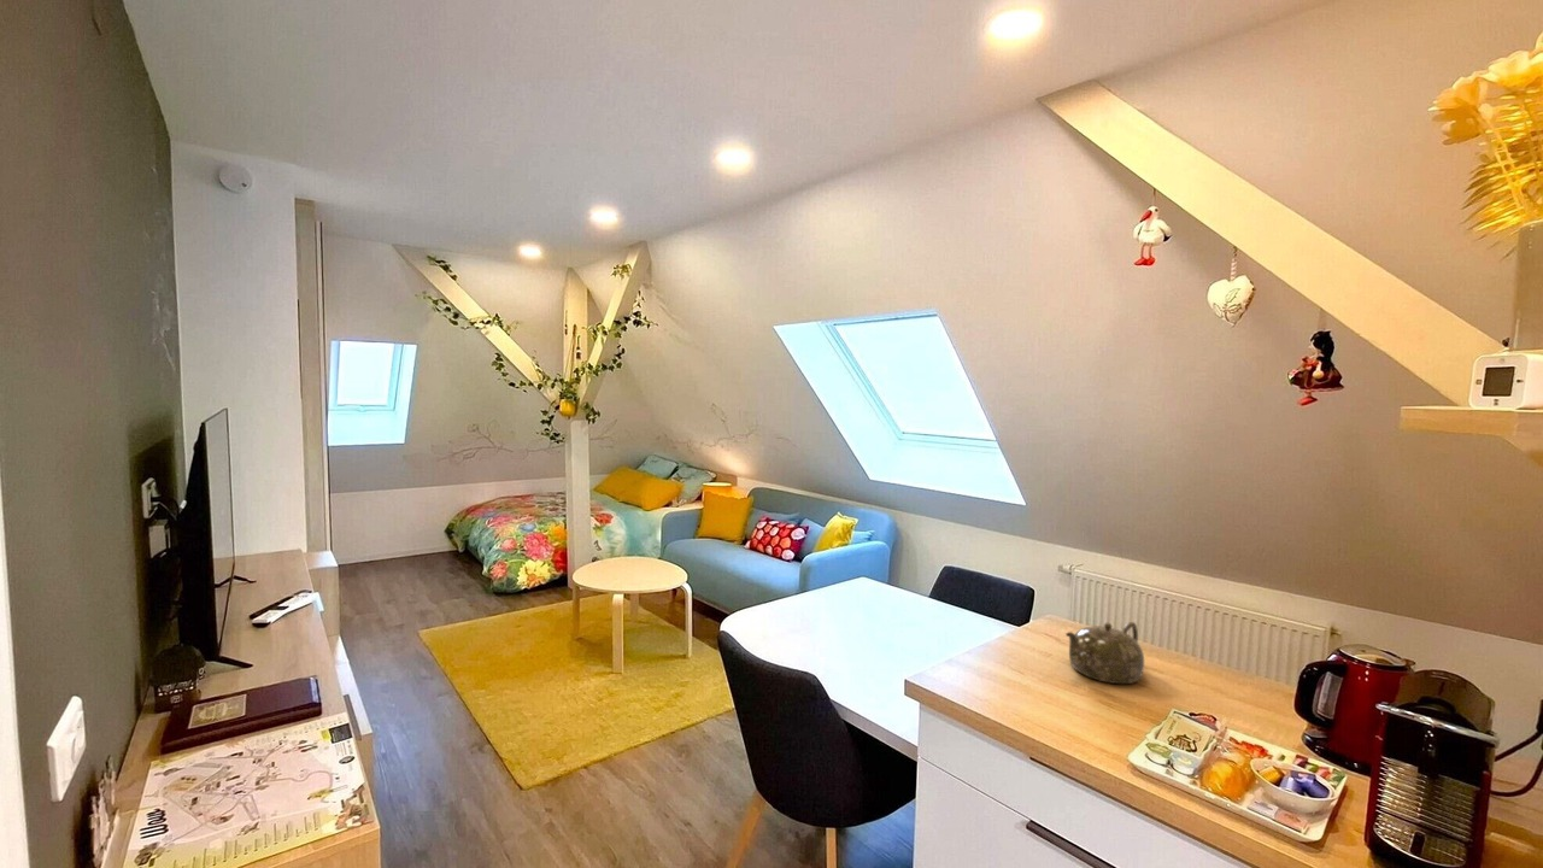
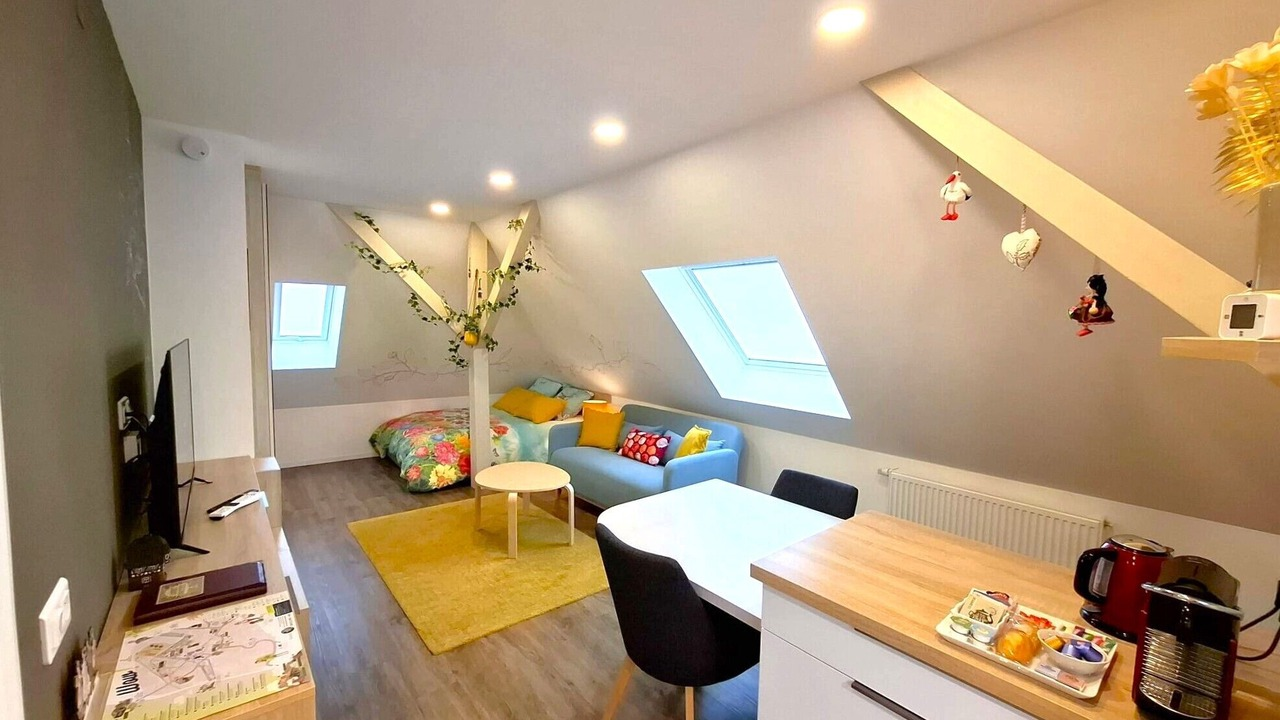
- teapot [1064,621,1145,685]
